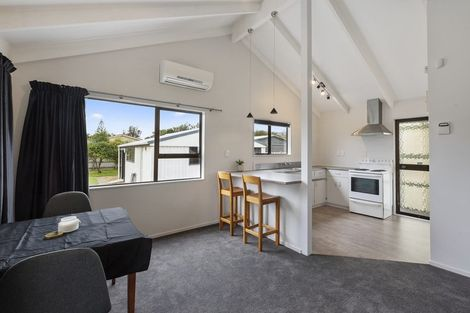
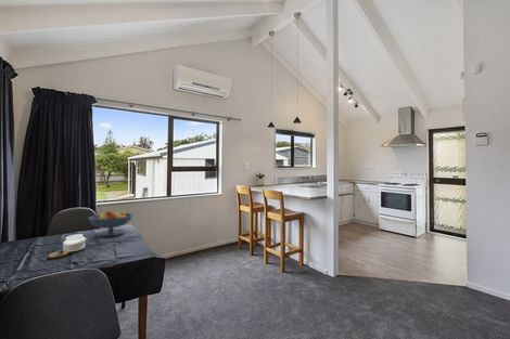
+ fruit bowl [87,210,133,238]
